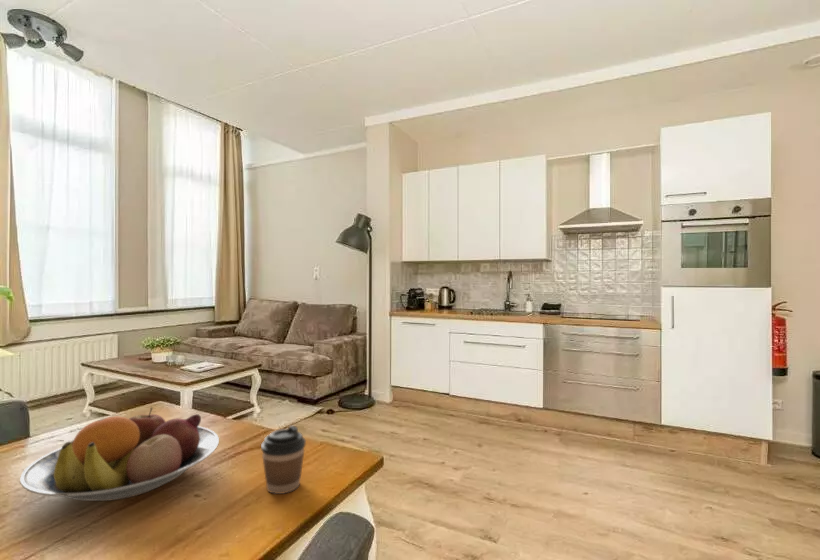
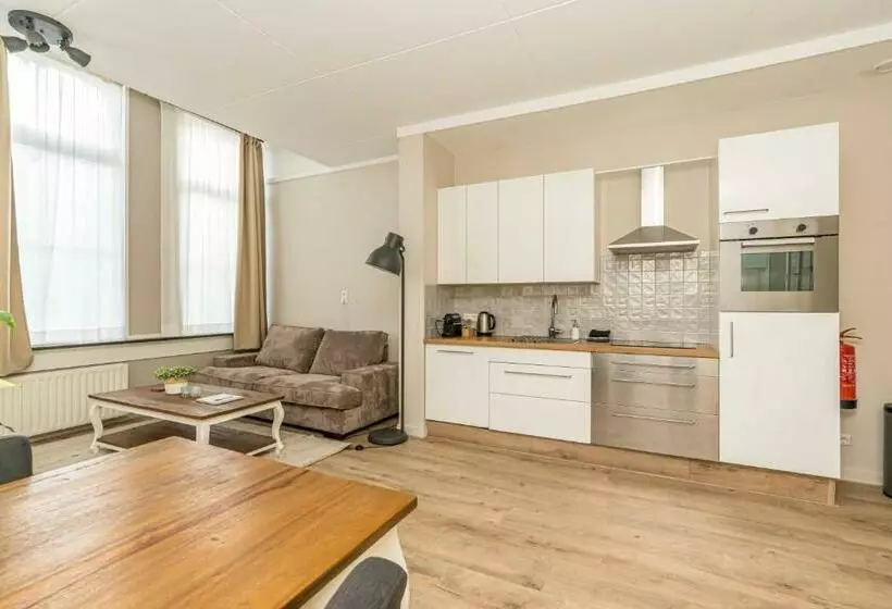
- fruit bowl [19,407,220,502]
- coffee cup [260,424,307,495]
